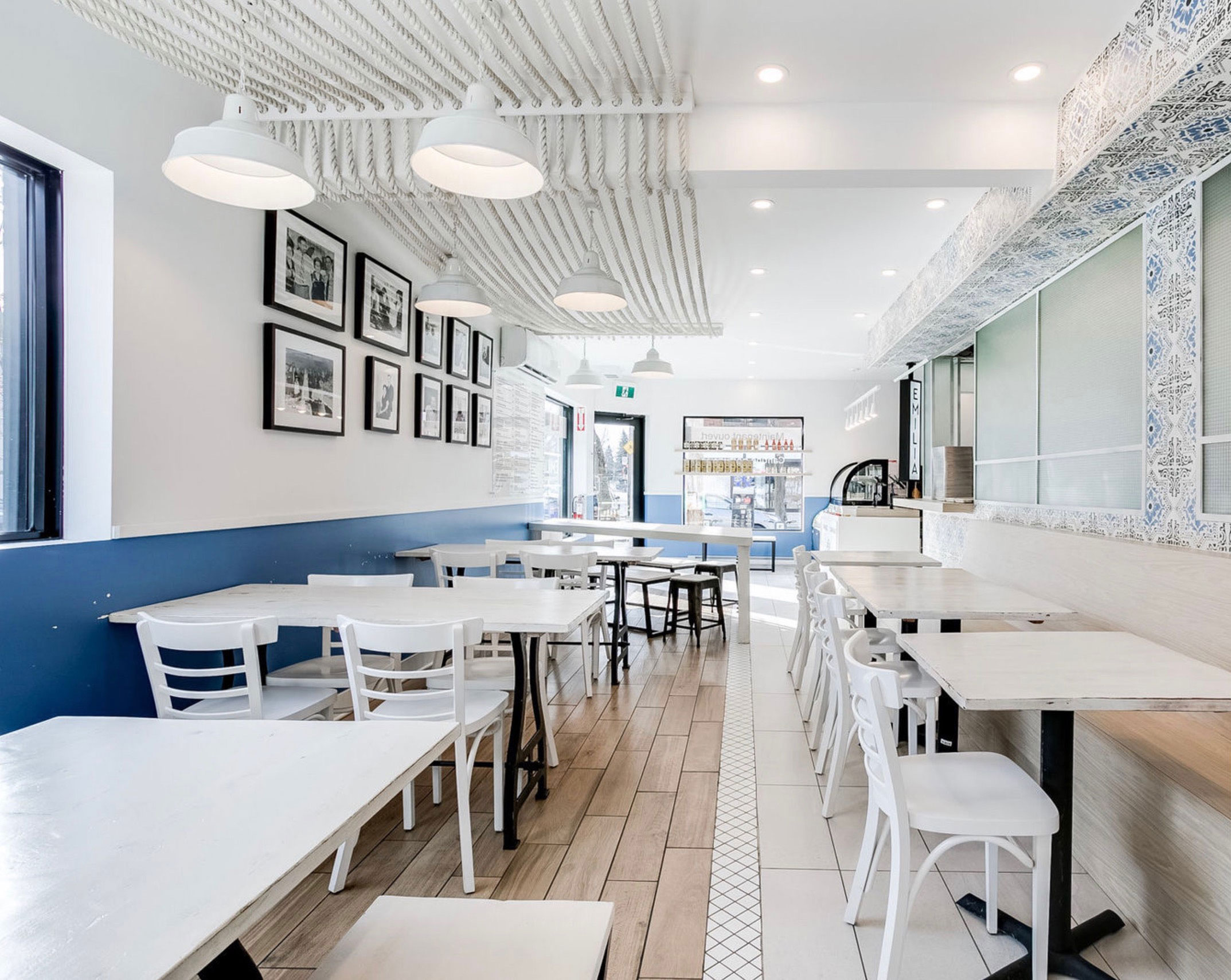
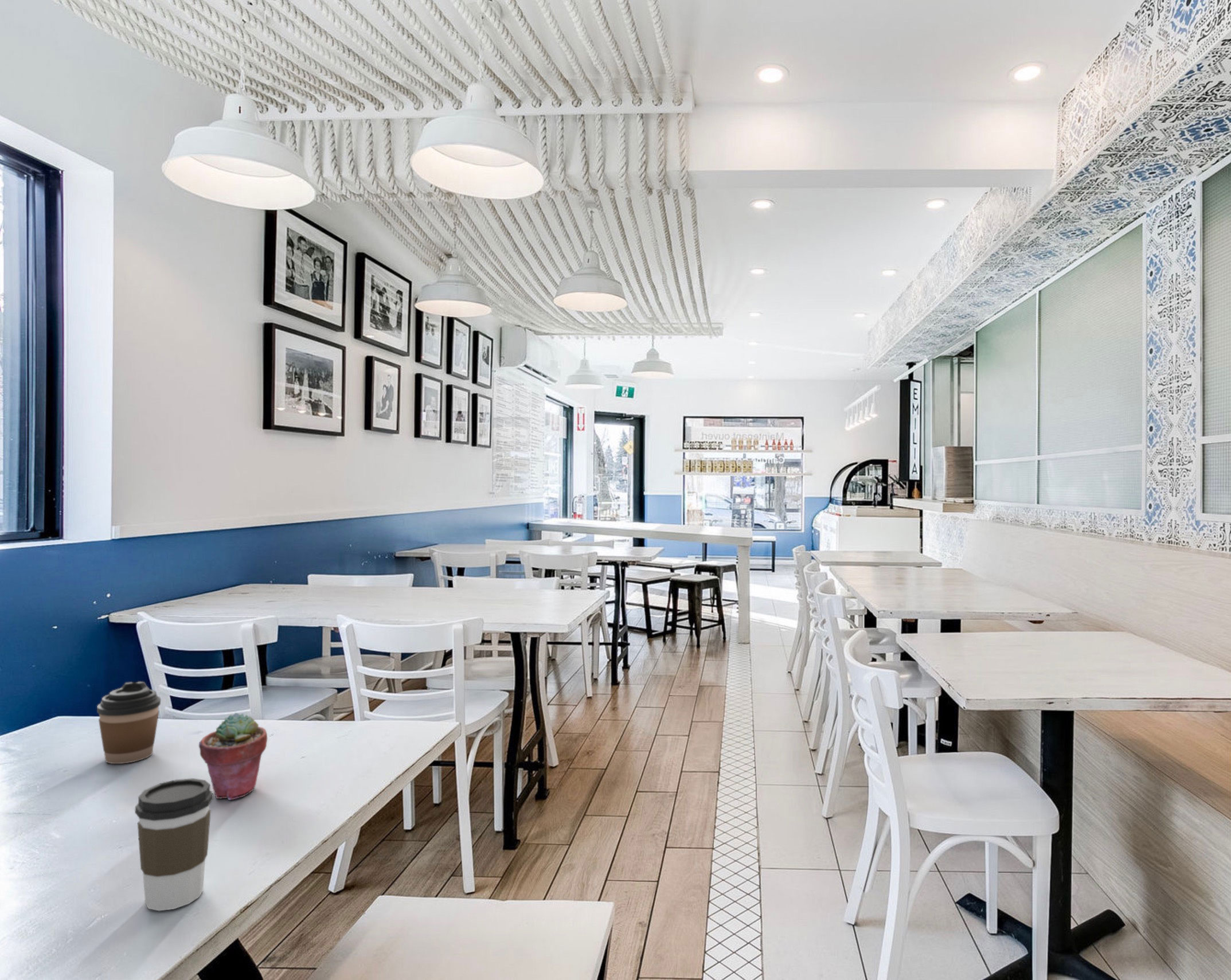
+ potted succulent [198,712,268,801]
+ coffee cup [134,778,214,911]
+ coffee cup [96,681,162,764]
